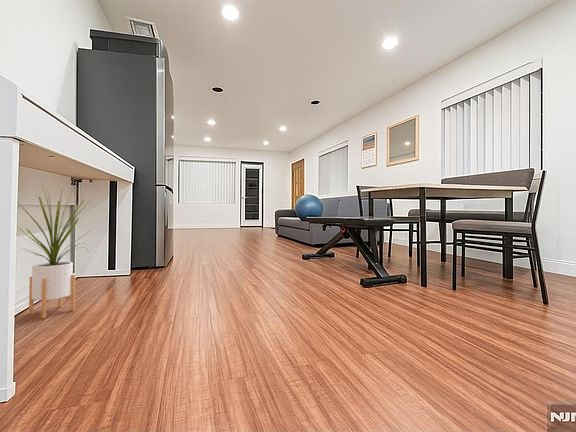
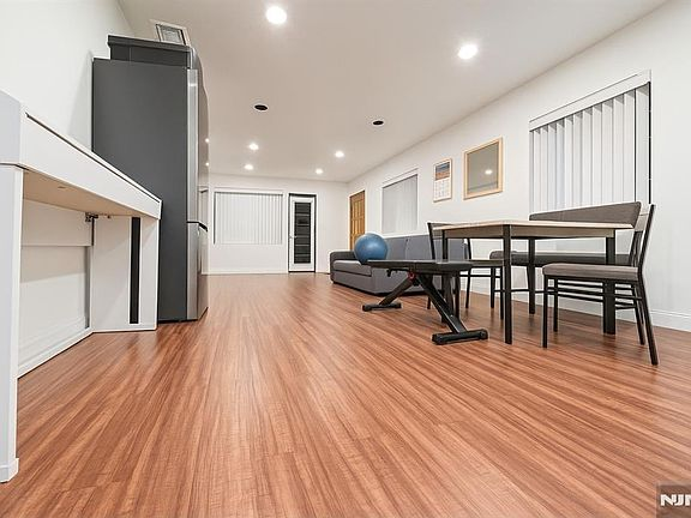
- house plant [17,184,90,319]
